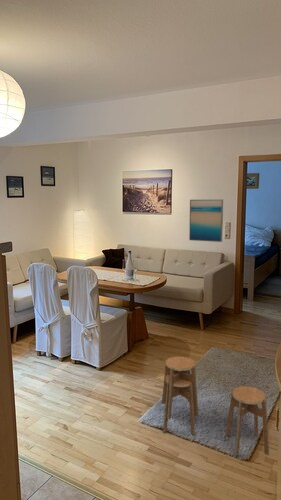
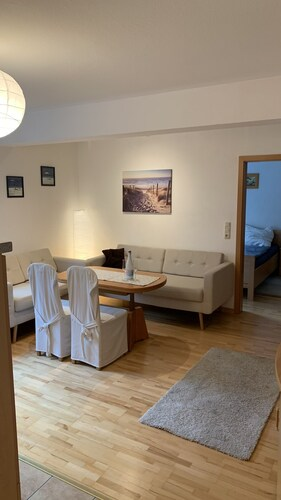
- stool [161,356,270,457]
- wall art [188,198,224,243]
